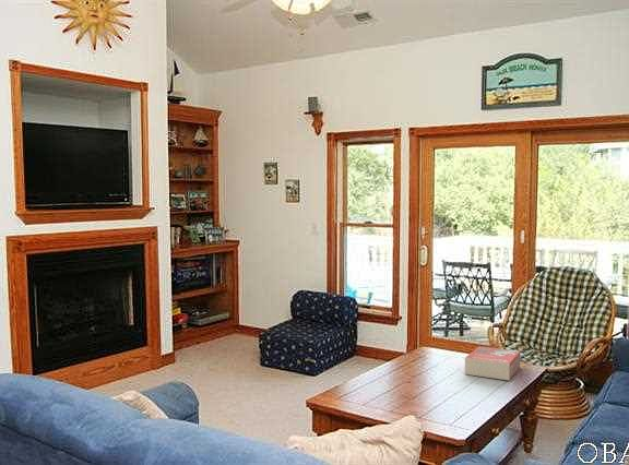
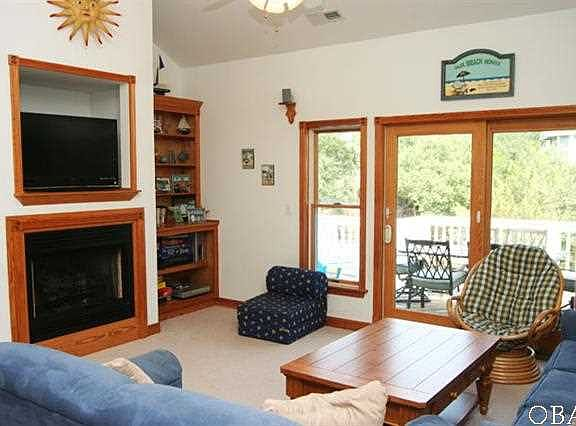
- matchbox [464,345,521,381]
